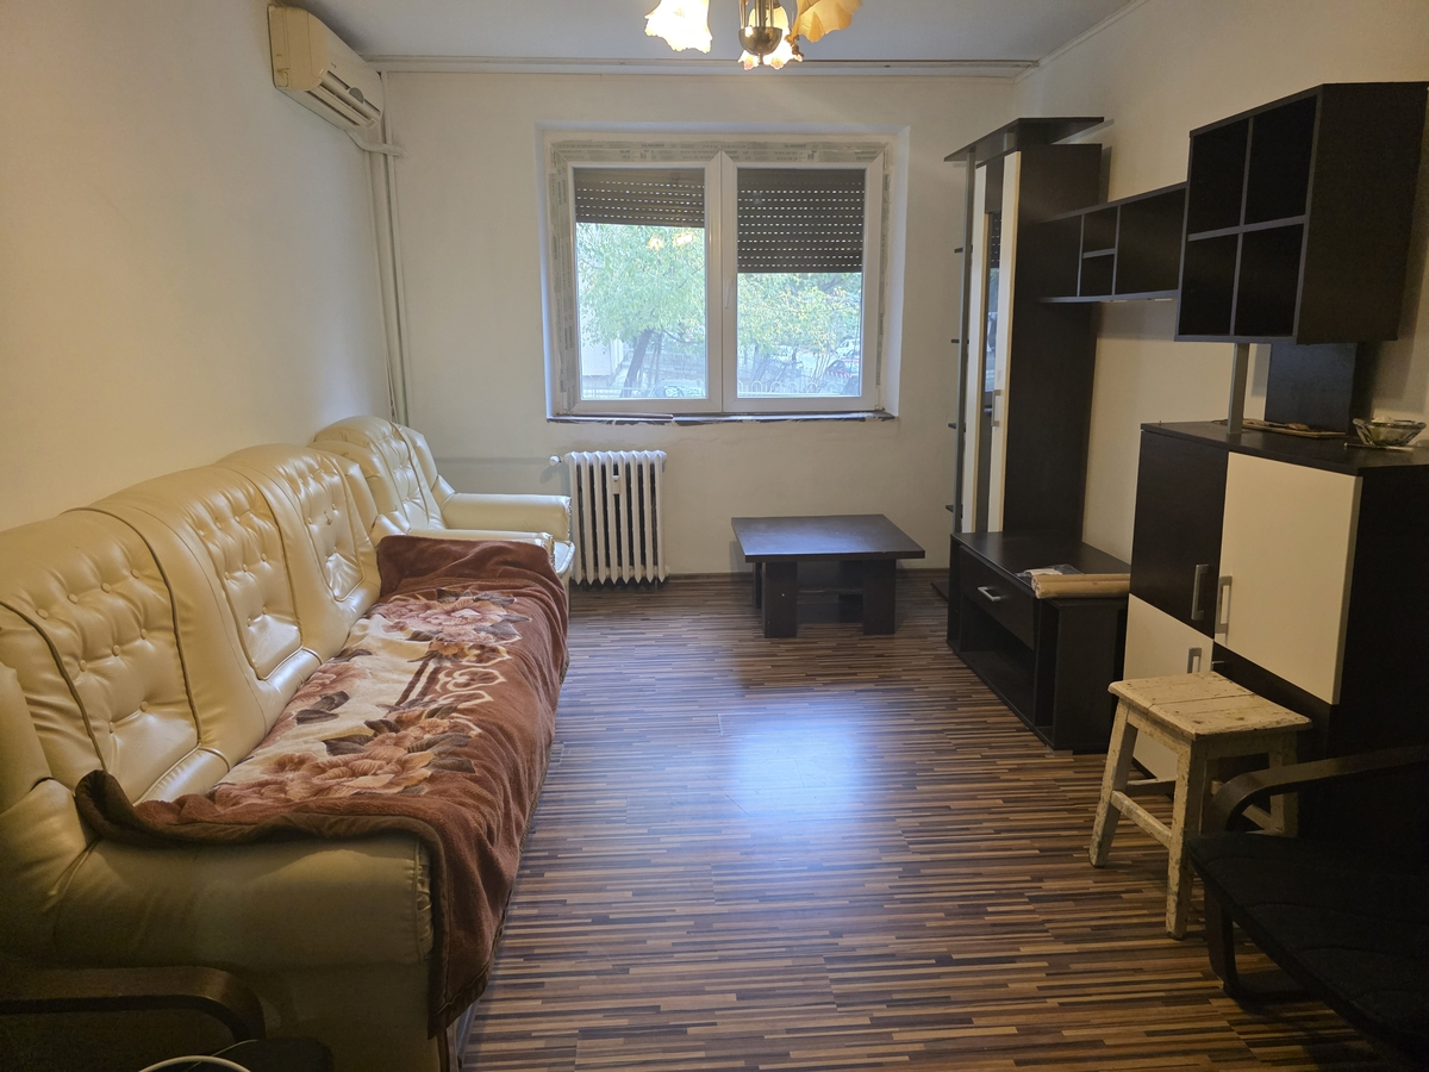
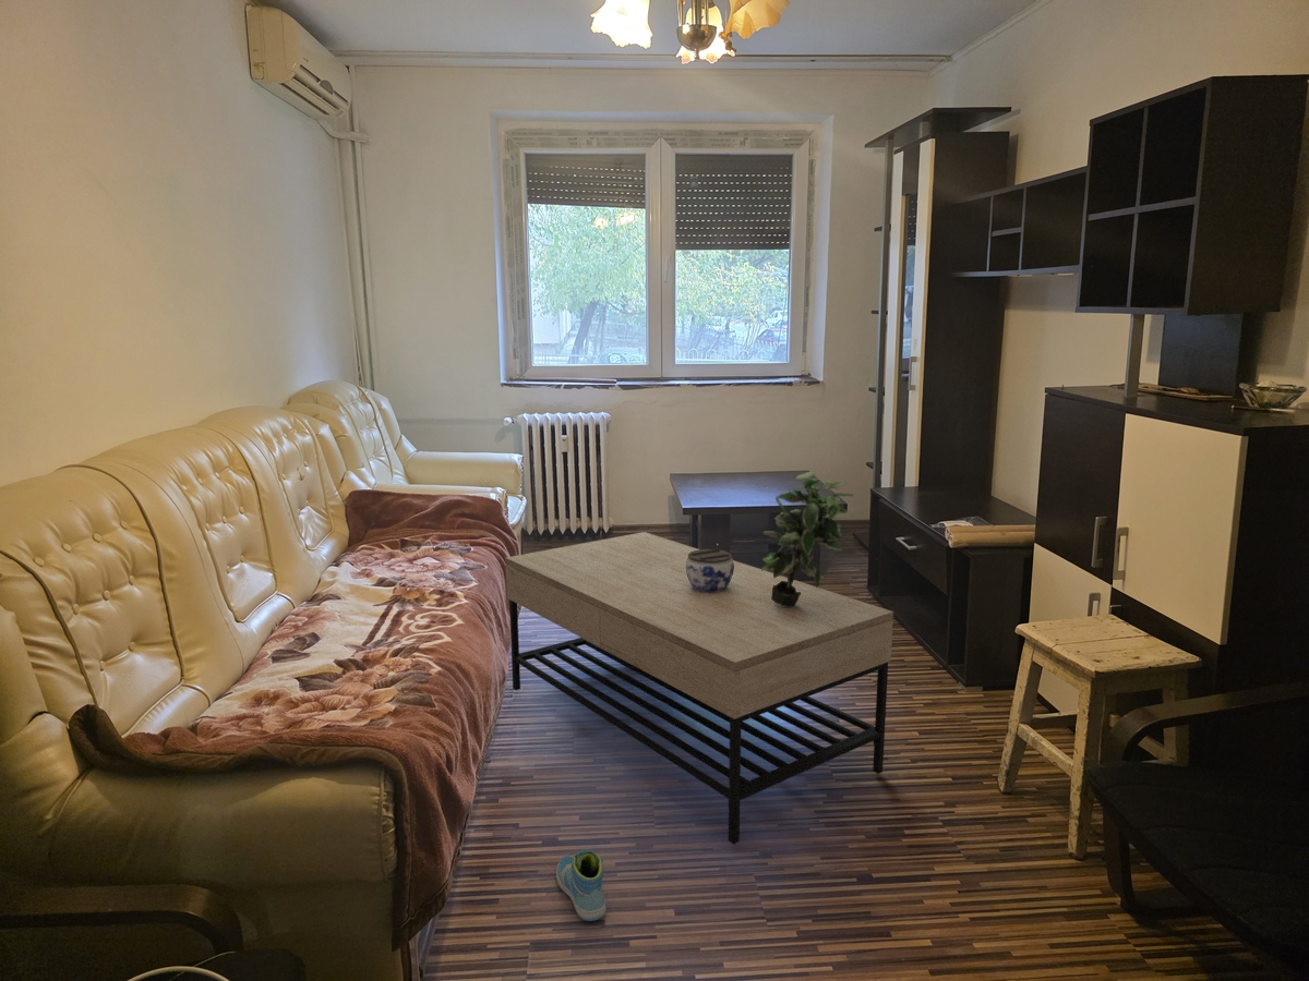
+ coffee table [504,531,894,845]
+ jar [686,548,734,592]
+ sneaker [555,849,608,922]
+ potted plant [760,471,855,607]
